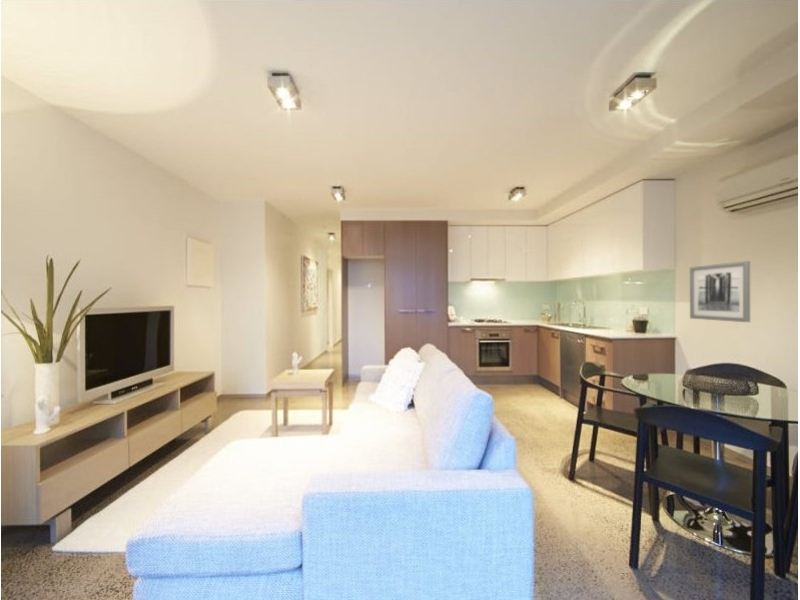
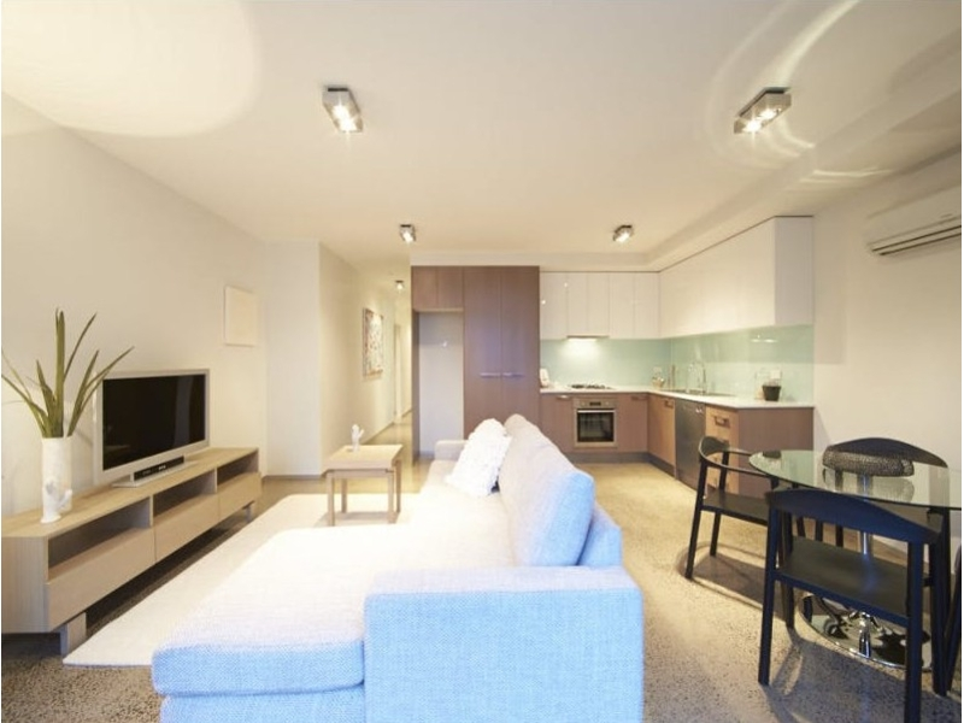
- wall art [689,260,751,323]
